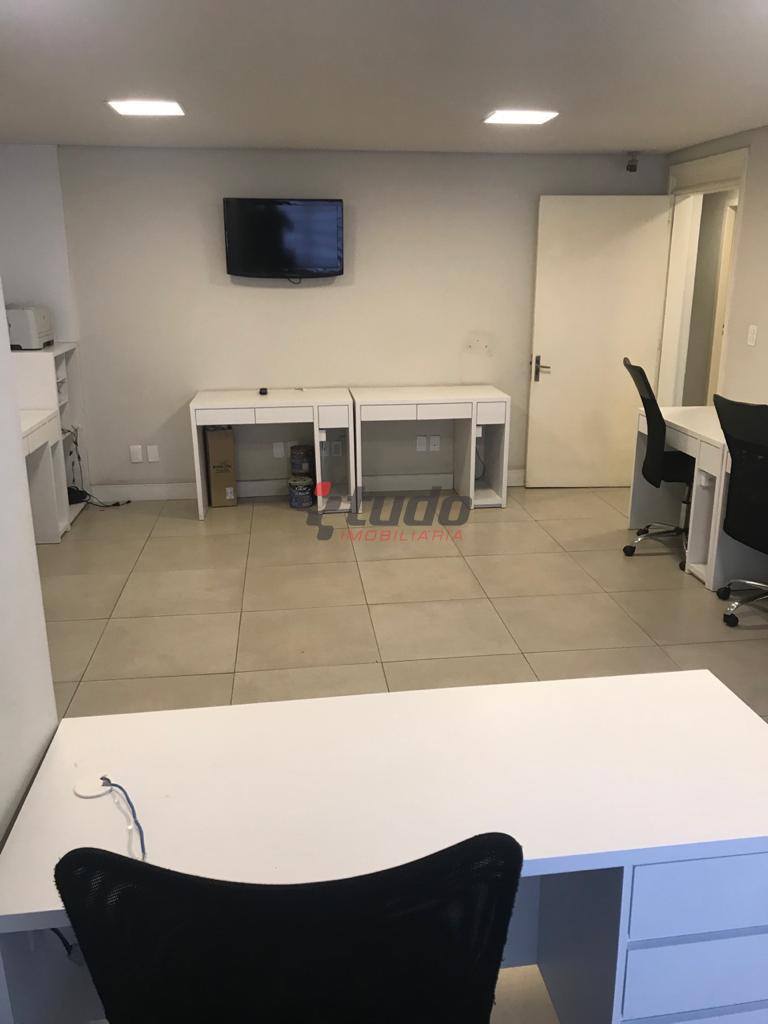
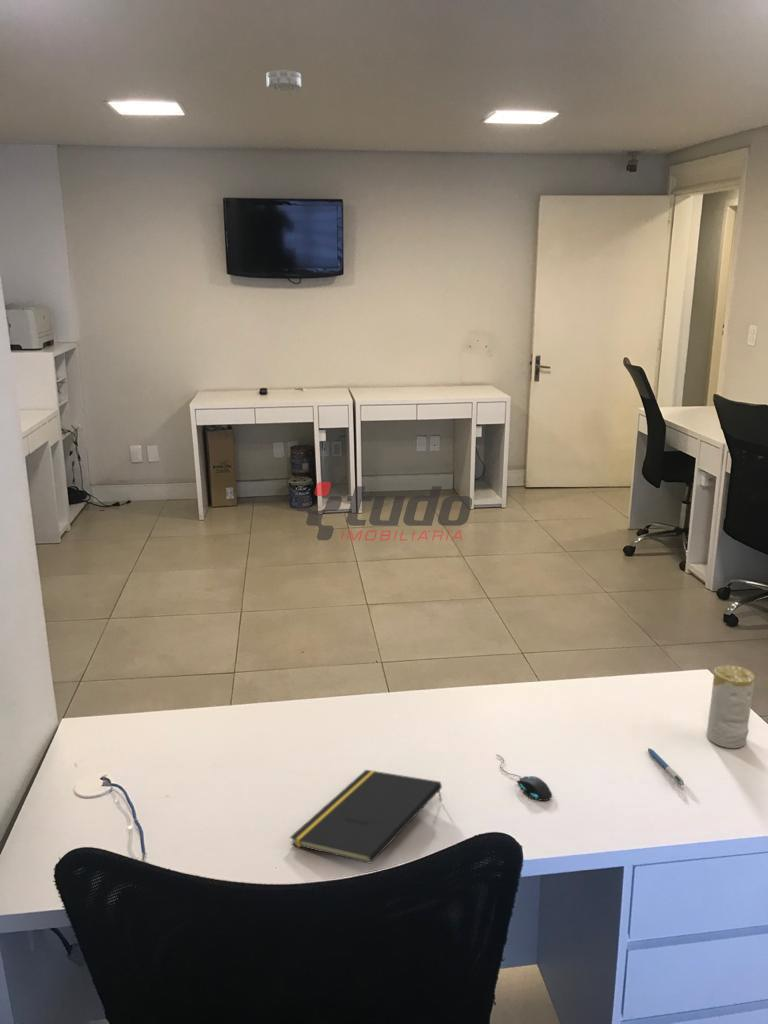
+ mouse [495,753,553,802]
+ notepad [289,769,443,865]
+ pen [647,747,685,786]
+ smoke detector [265,69,302,92]
+ candle [706,664,756,749]
